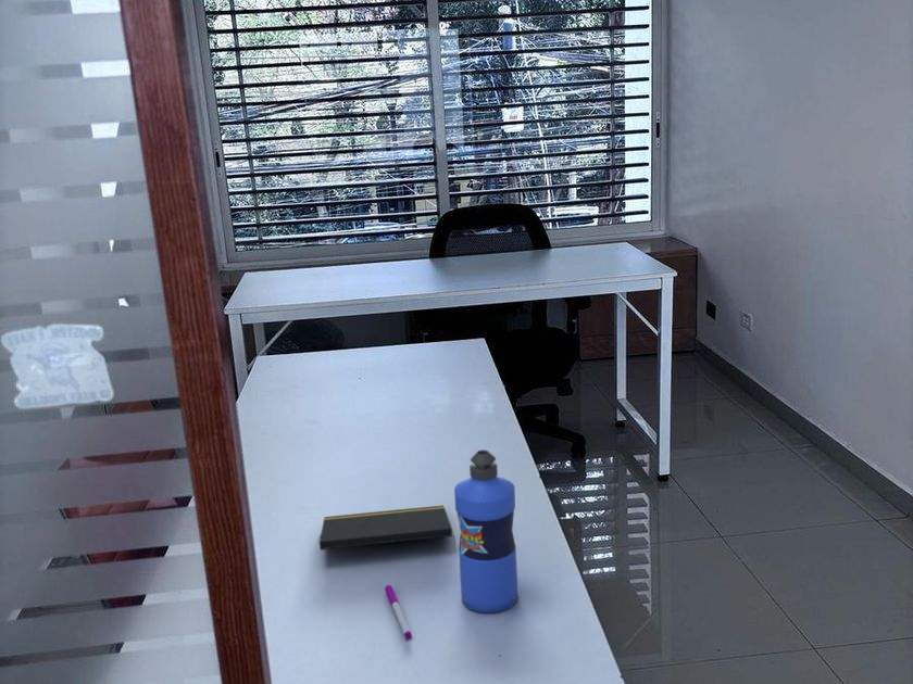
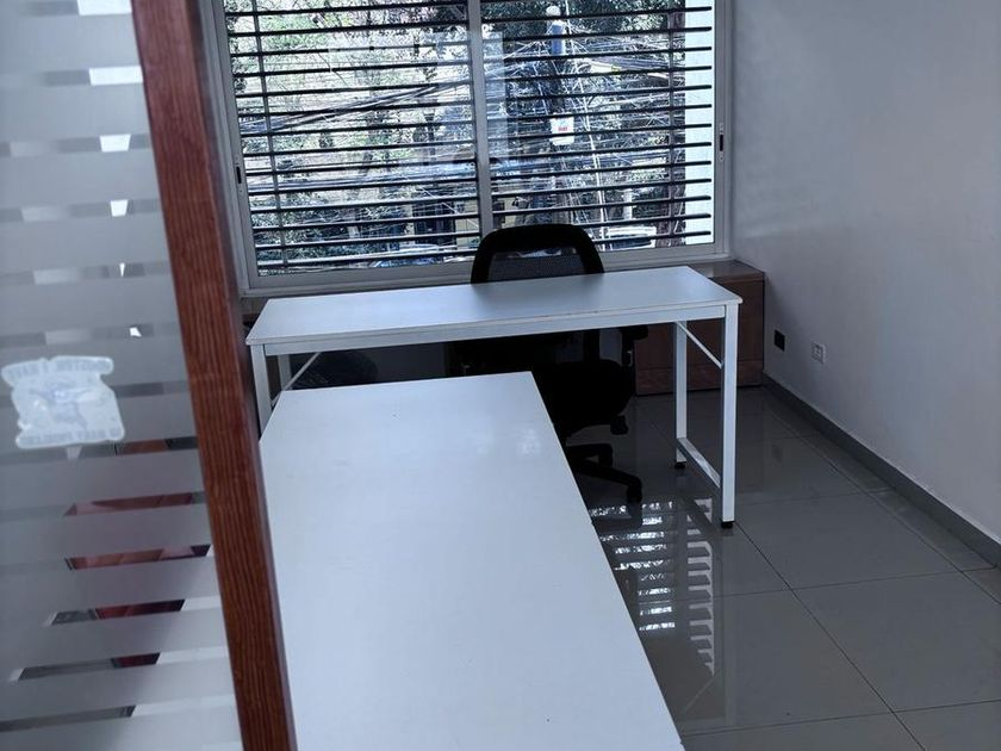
- notepad [318,505,458,552]
- water bottle [453,449,518,613]
- pen [384,584,413,641]
